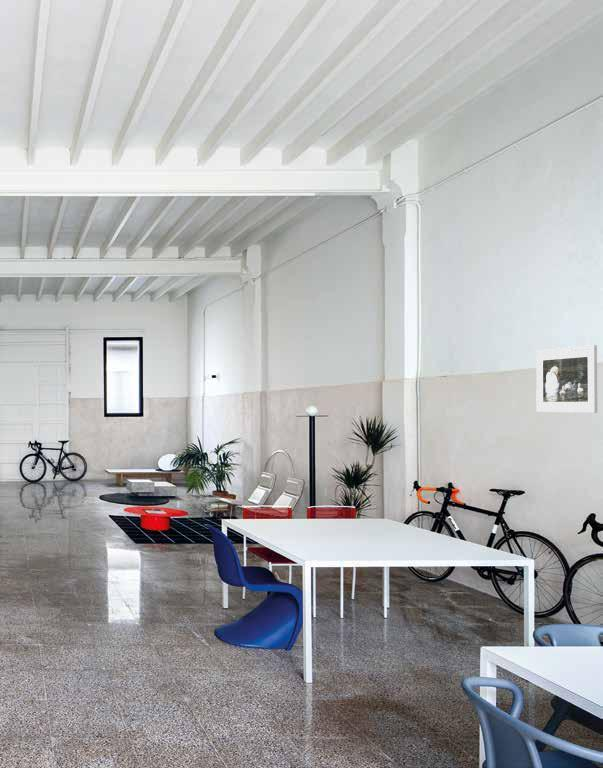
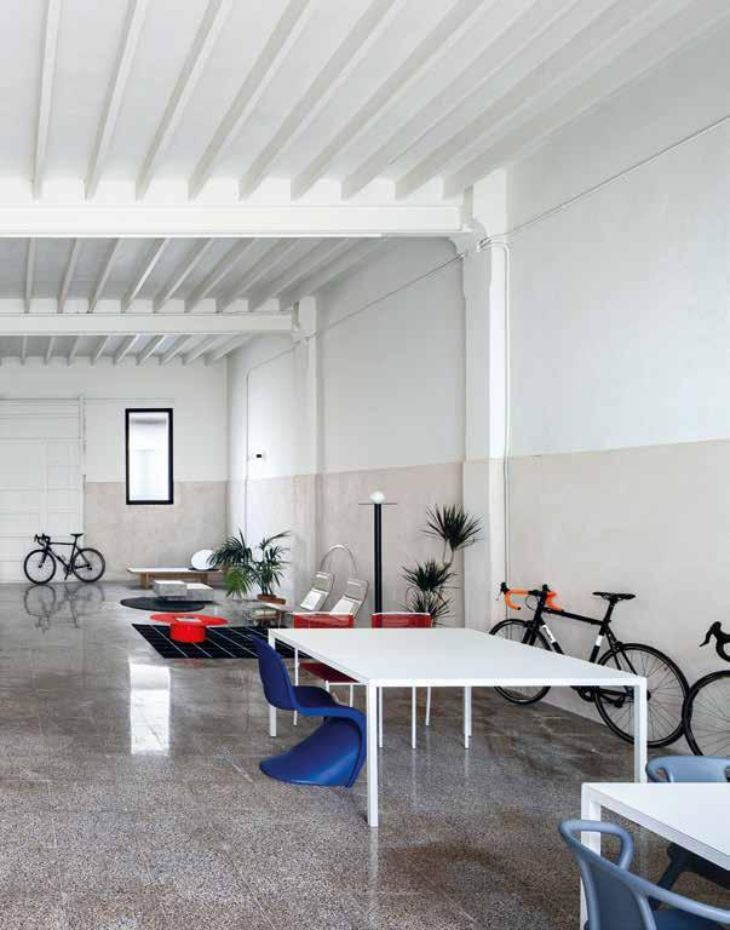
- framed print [535,344,598,414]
